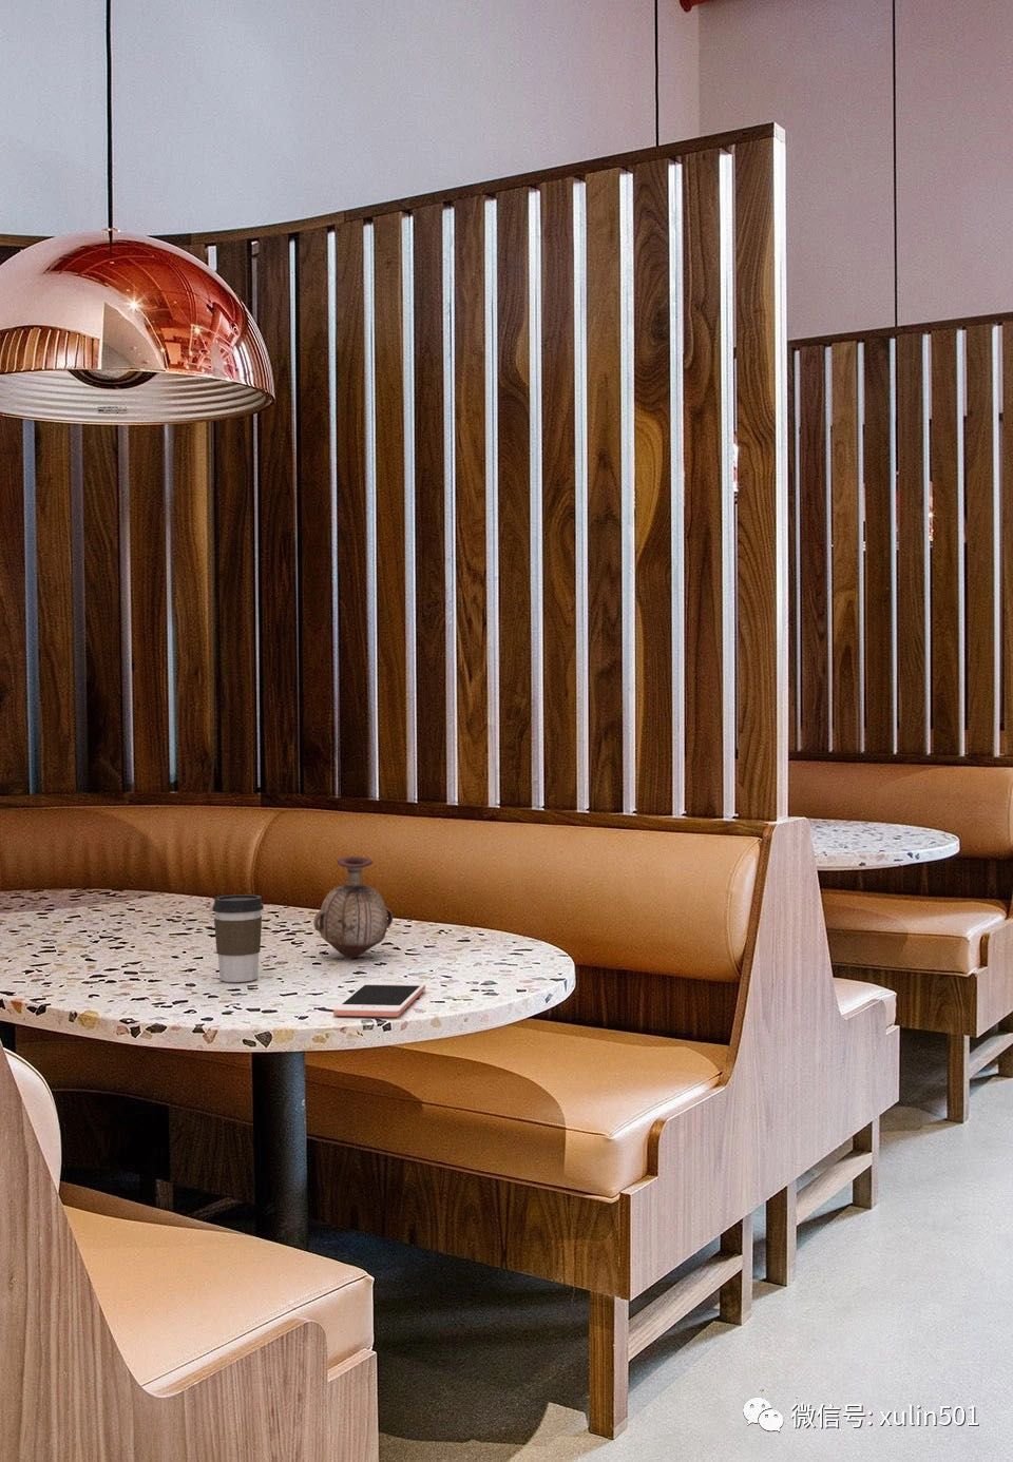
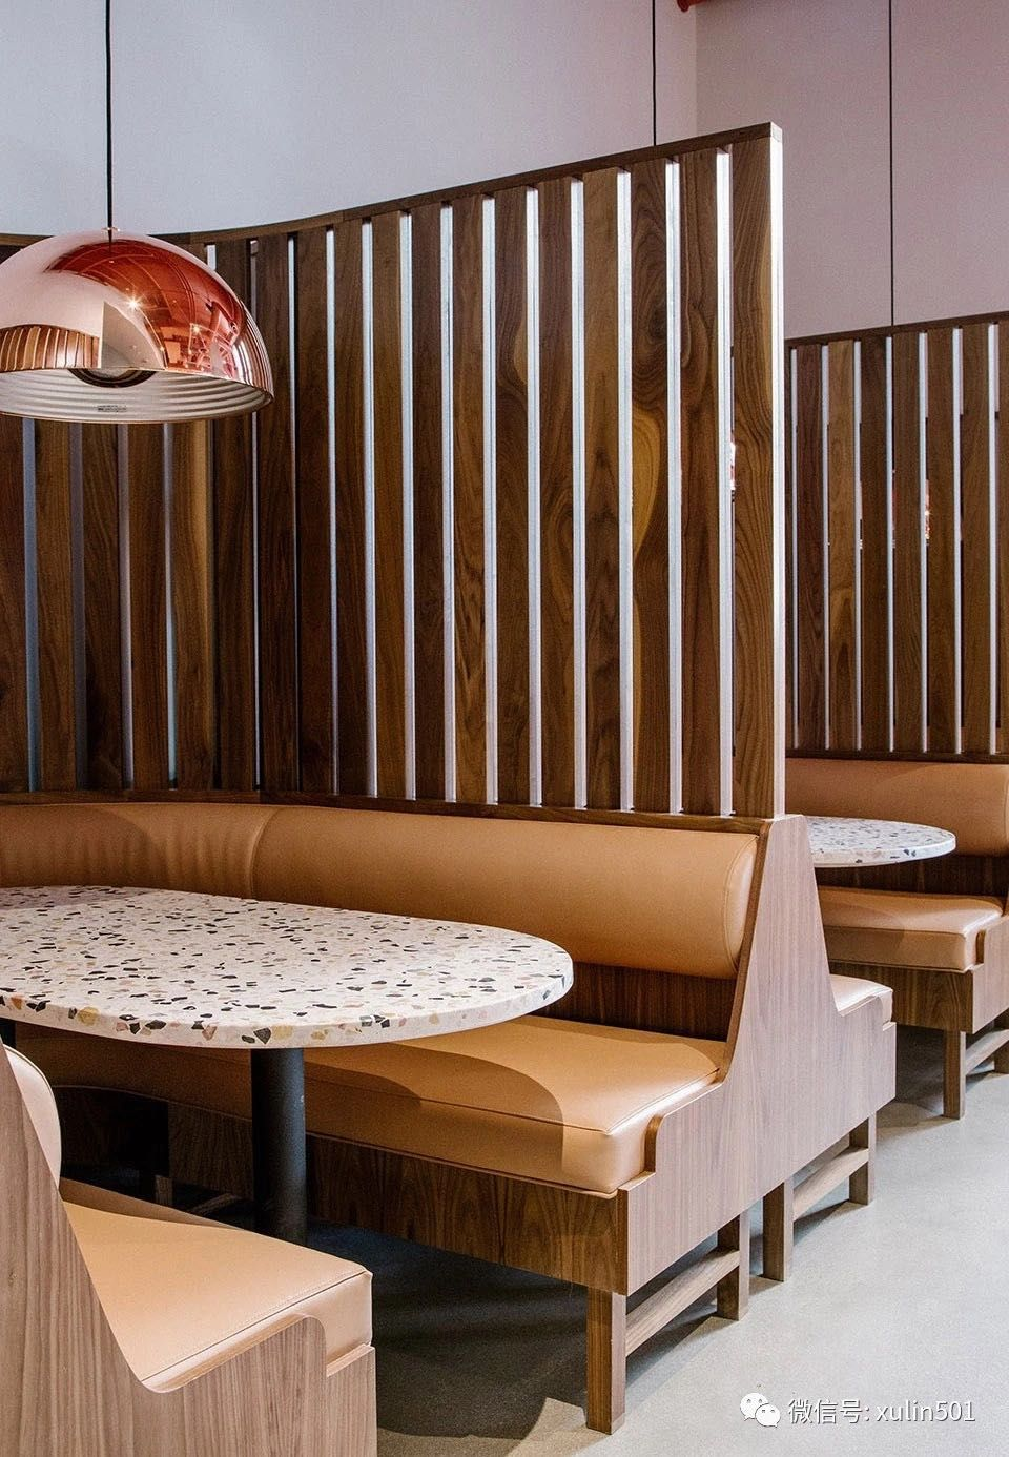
- vase [312,855,393,958]
- cell phone [332,981,427,1018]
- coffee cup [211,893,264,983]
